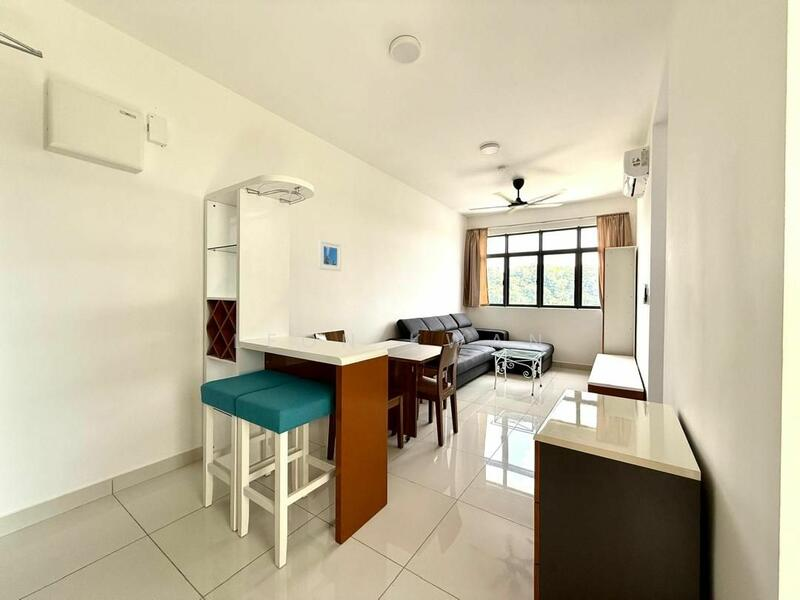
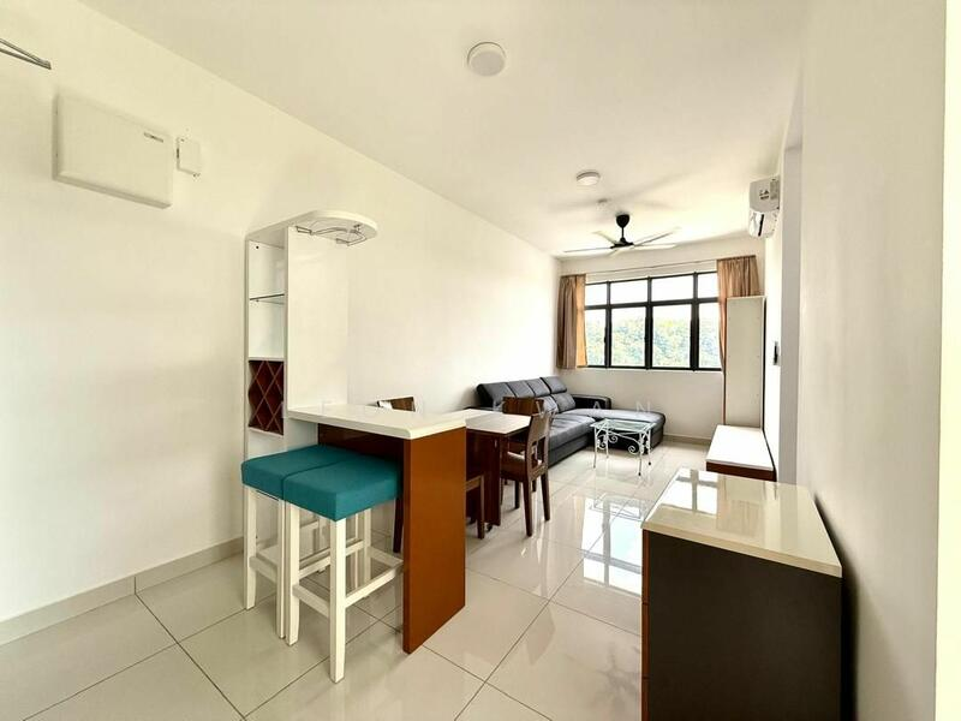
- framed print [317,239,342,272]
